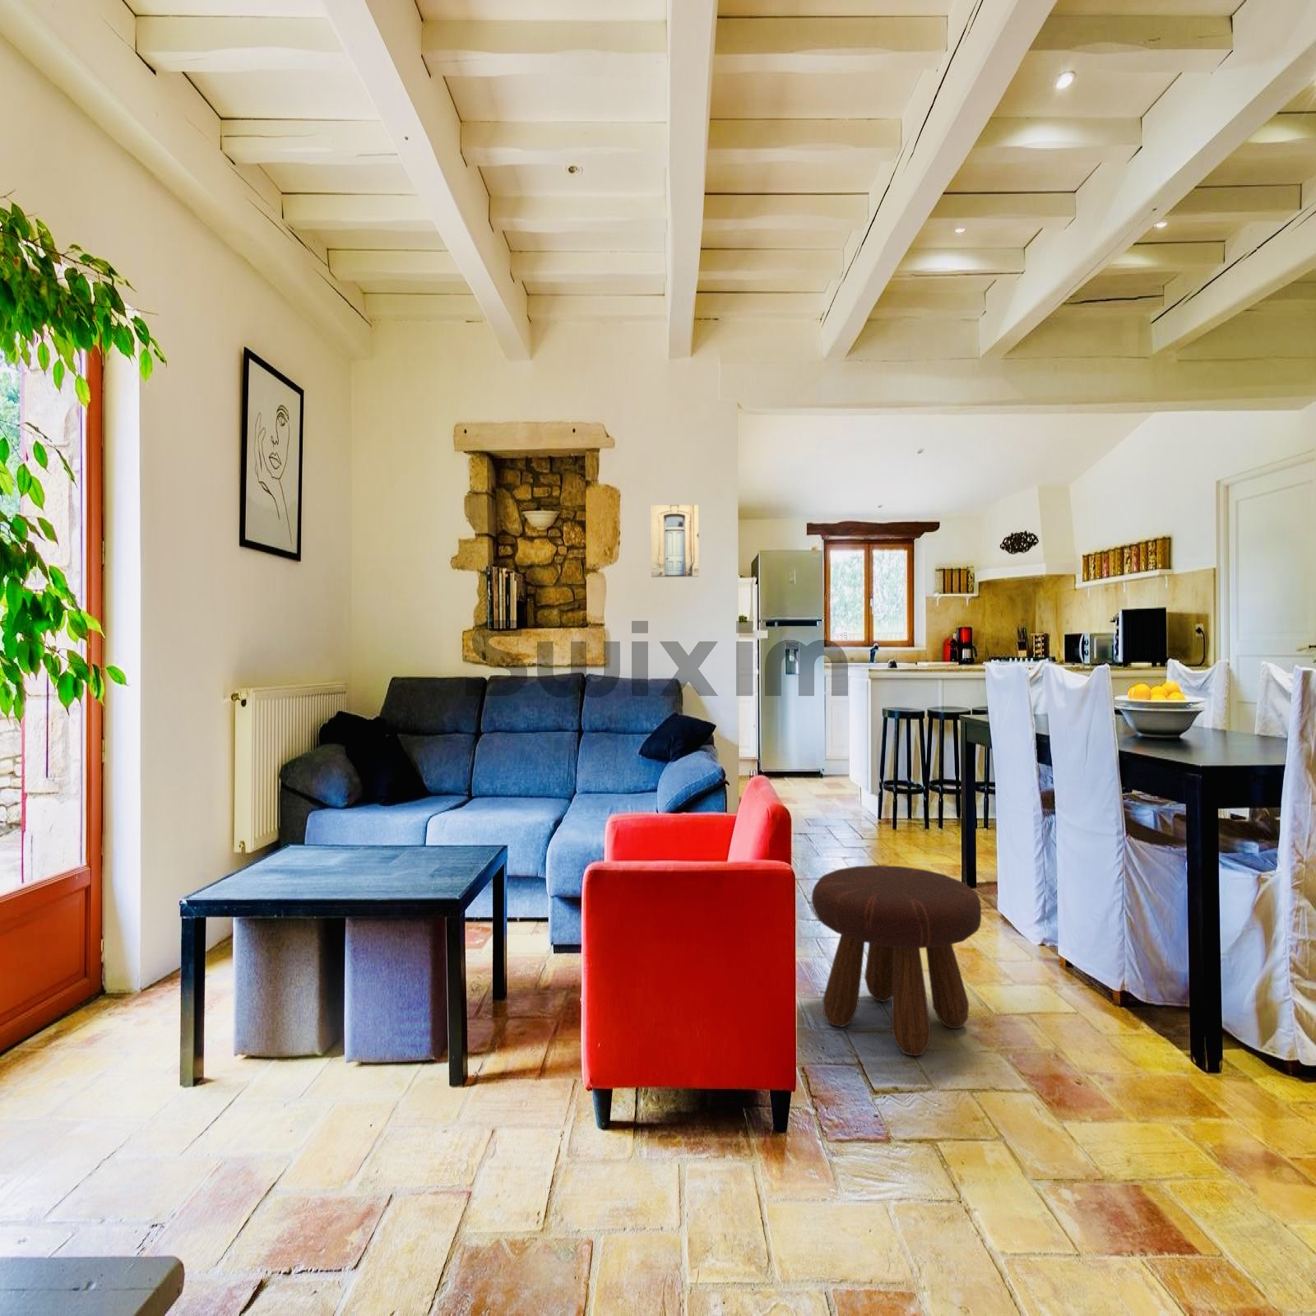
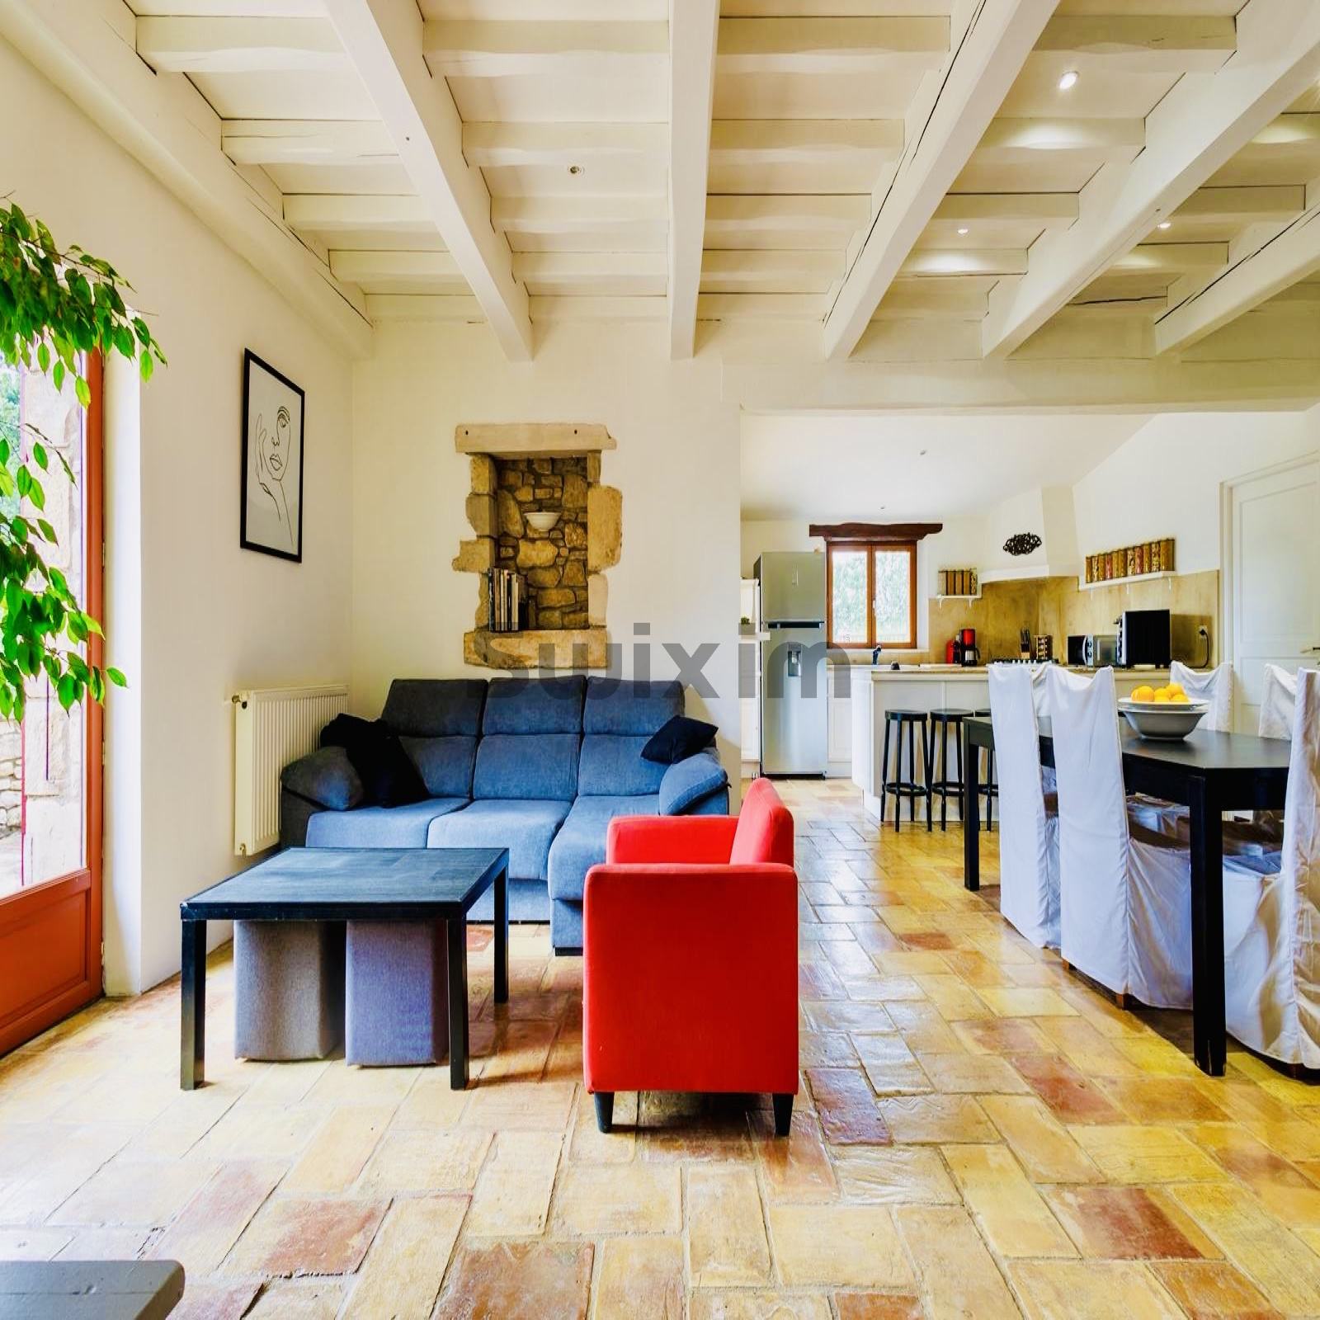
- wall art [650,504,700,578]
- footstool [811,864,982,1057]
